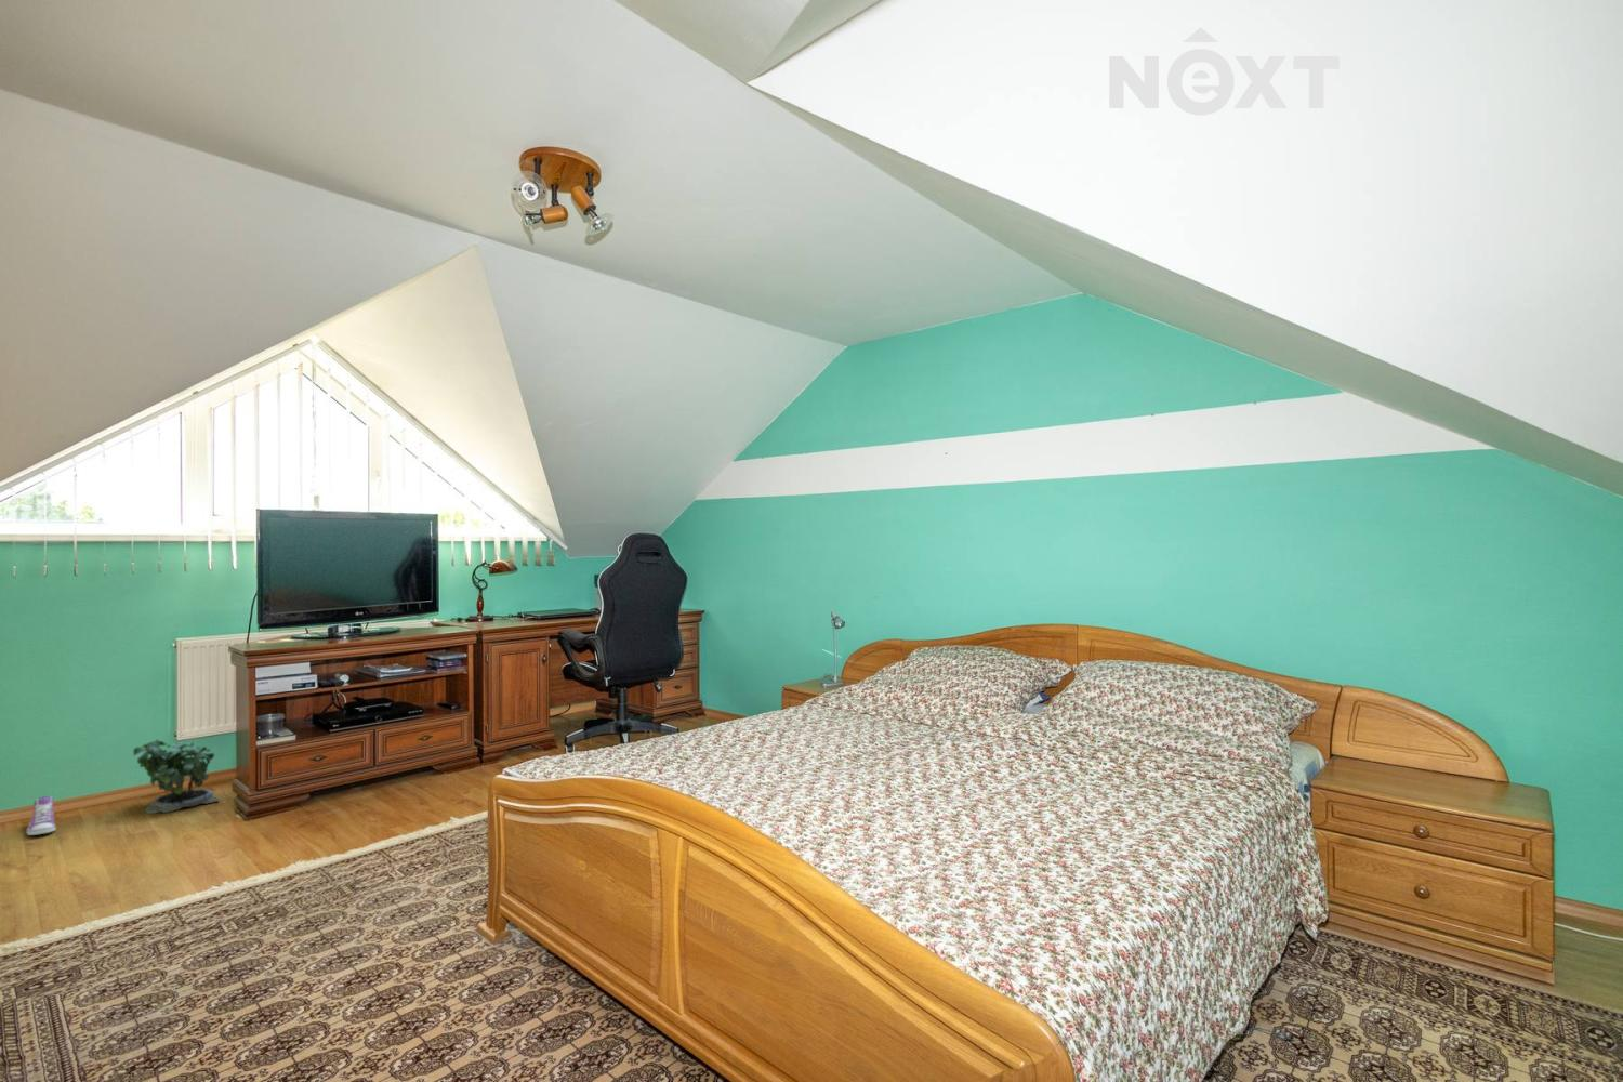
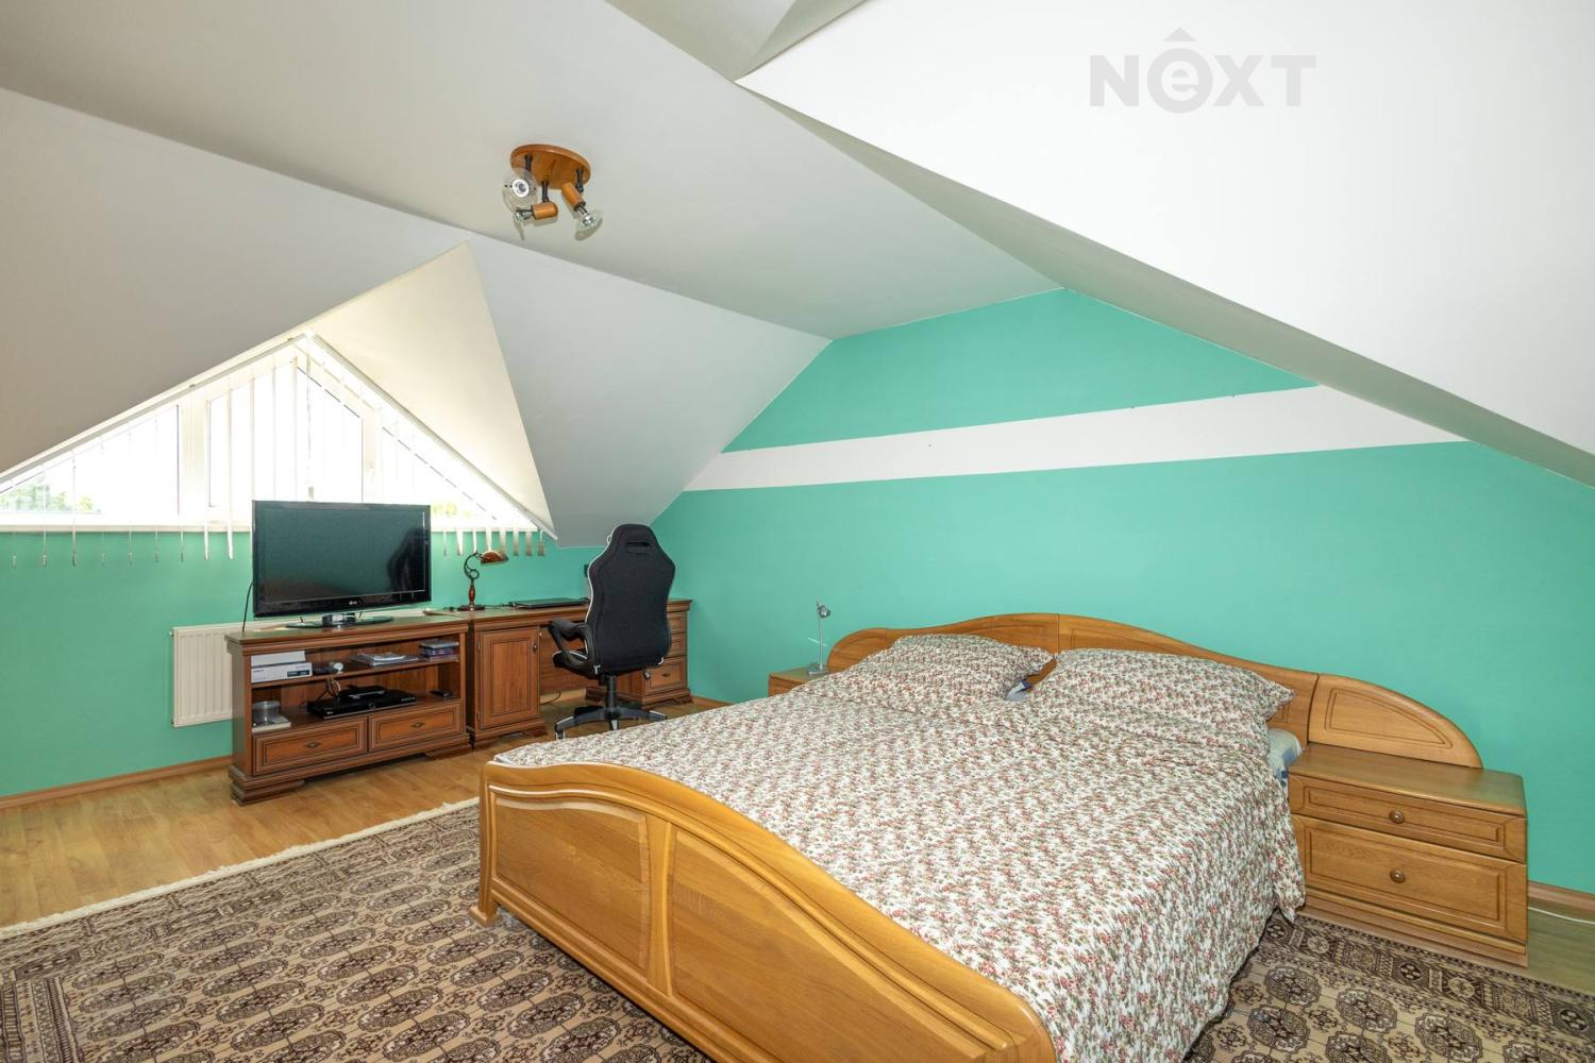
- sneaker [27,796,57,837]
- potted plant [132,733,221,815]
